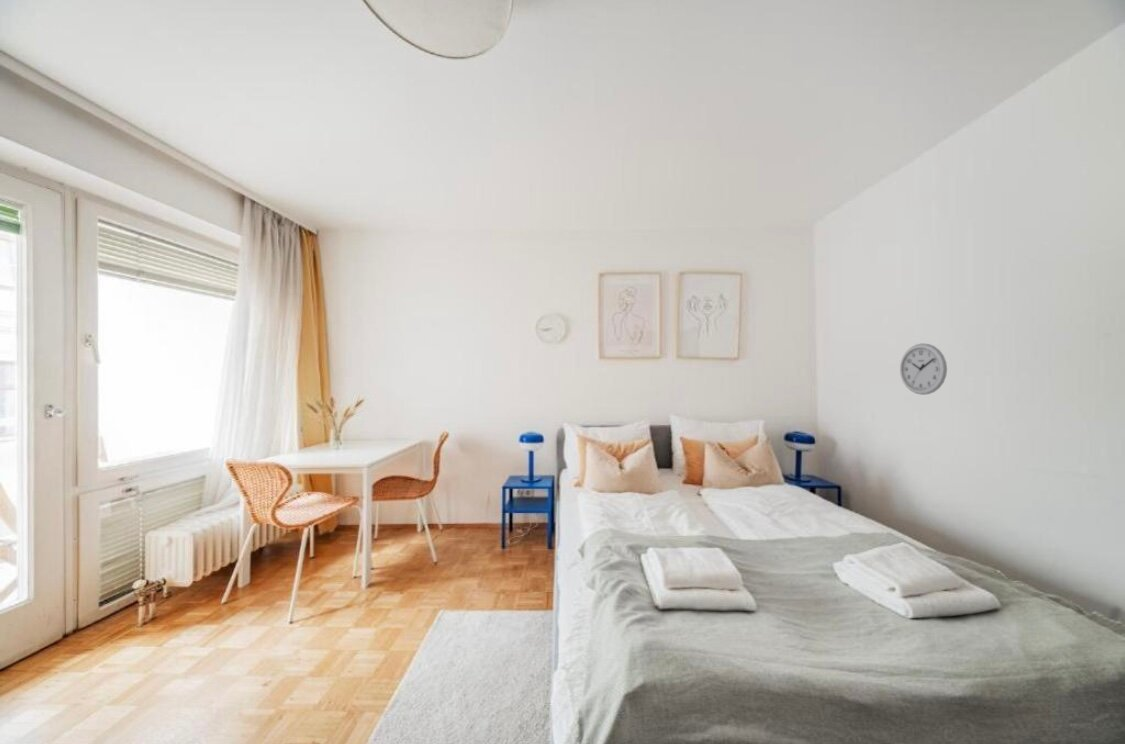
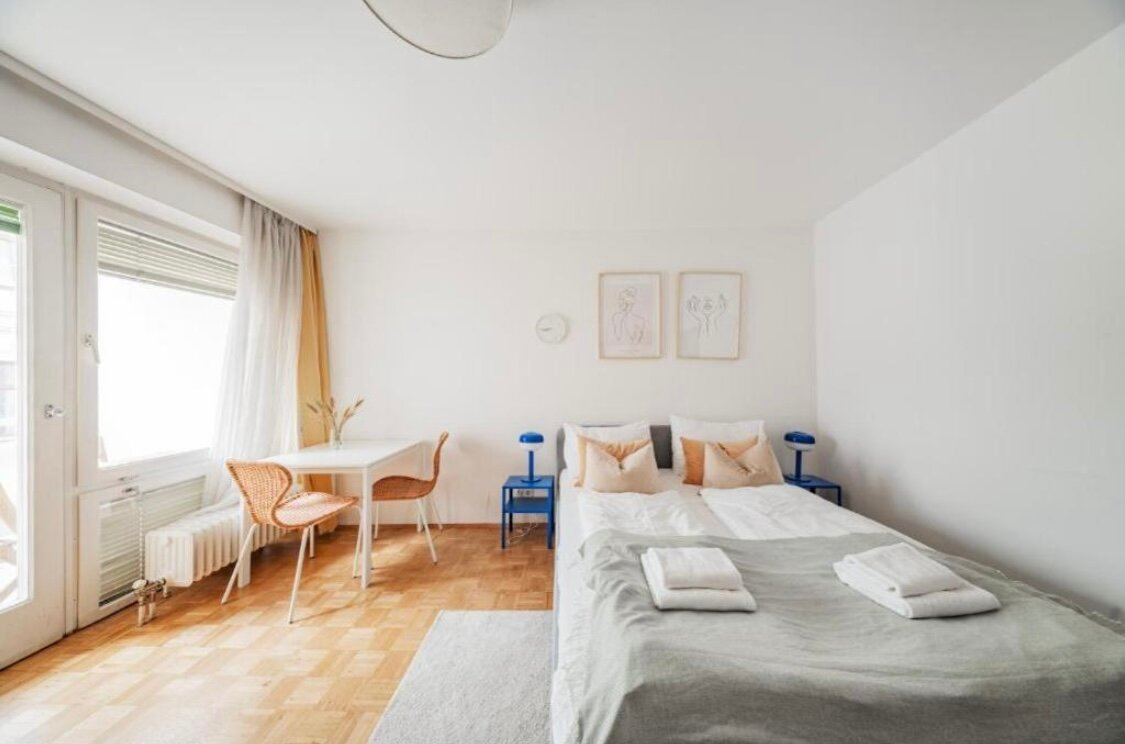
- wall clock [899,343,948,396]
